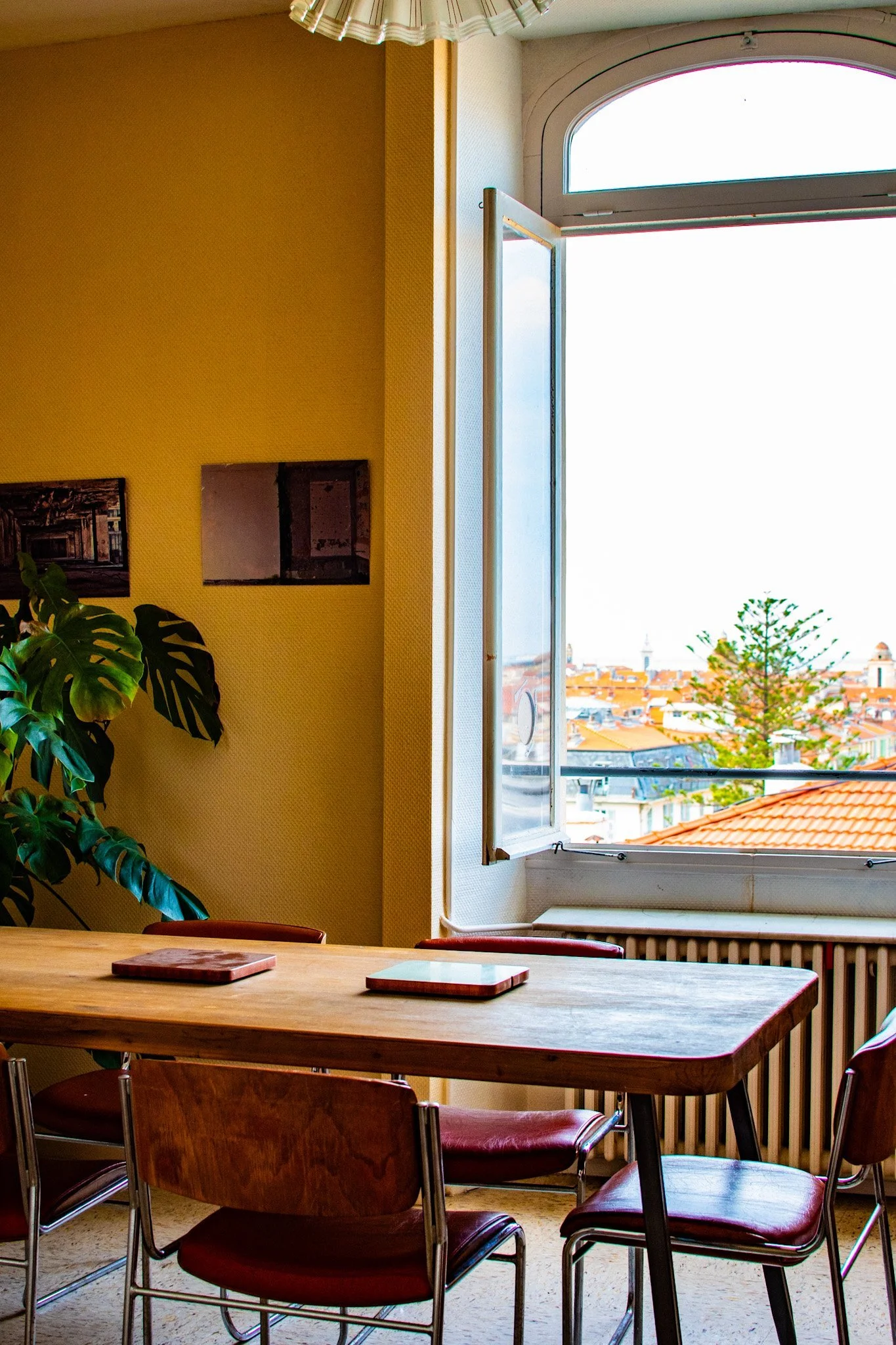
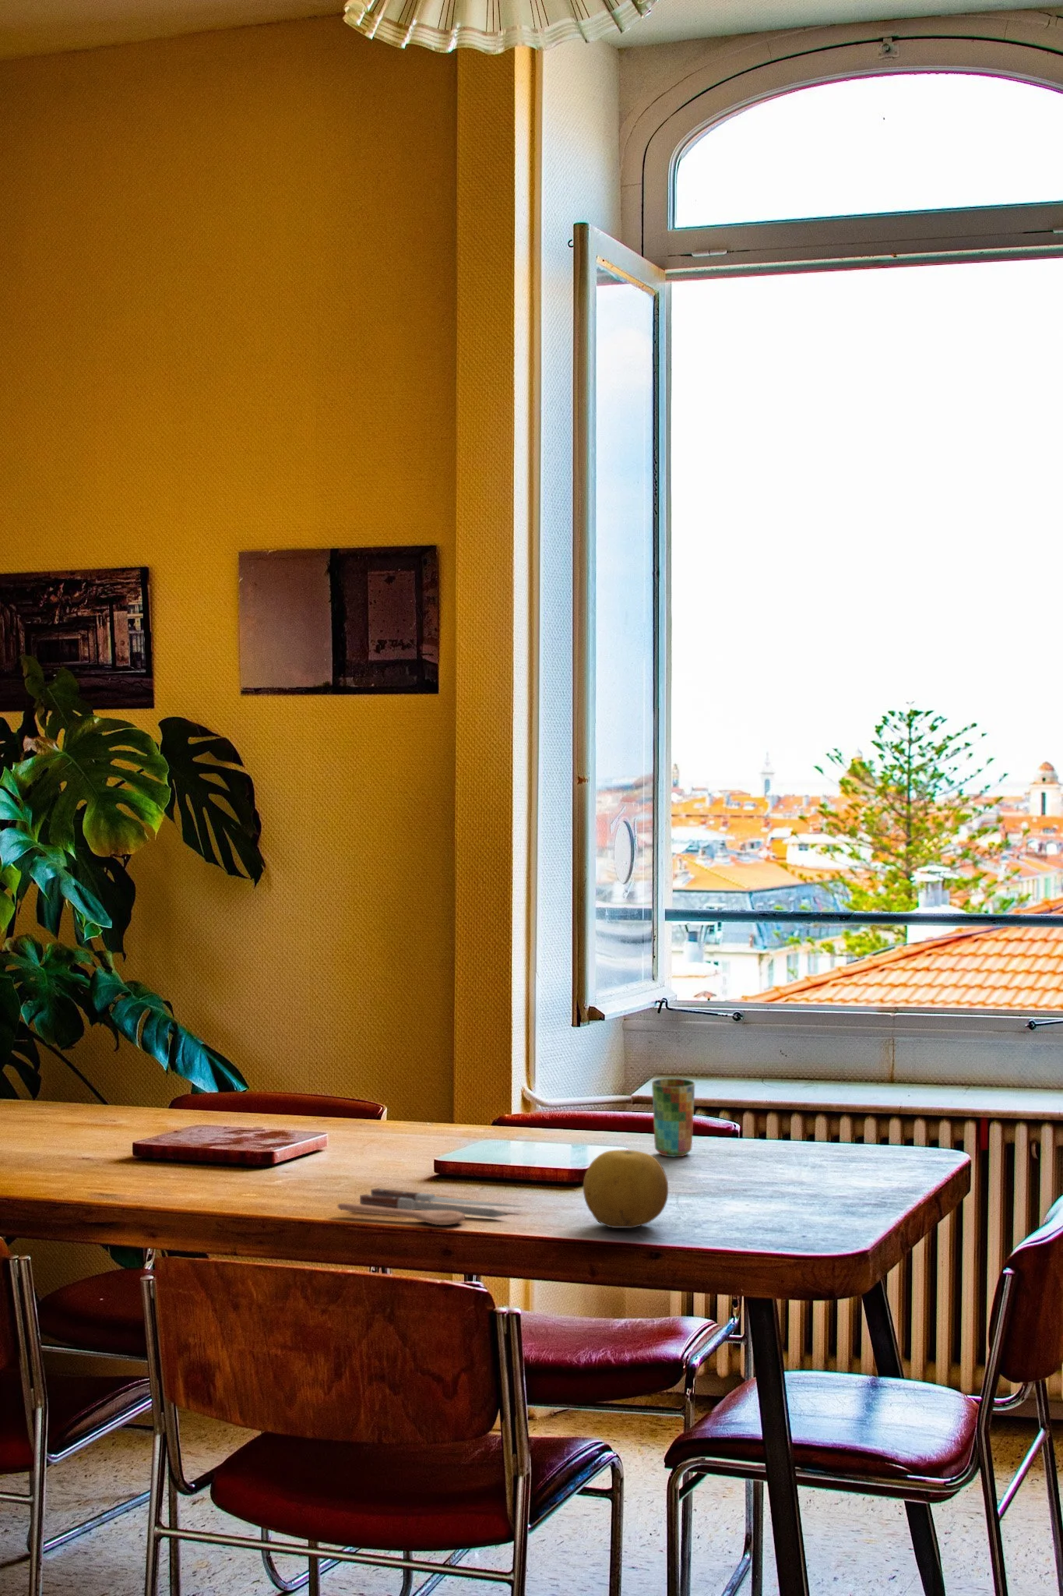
+ cup [651,1077,695,1158]
+ spoon [337,1187,529,1226]
+ fruit [583,1149,669,1229]
